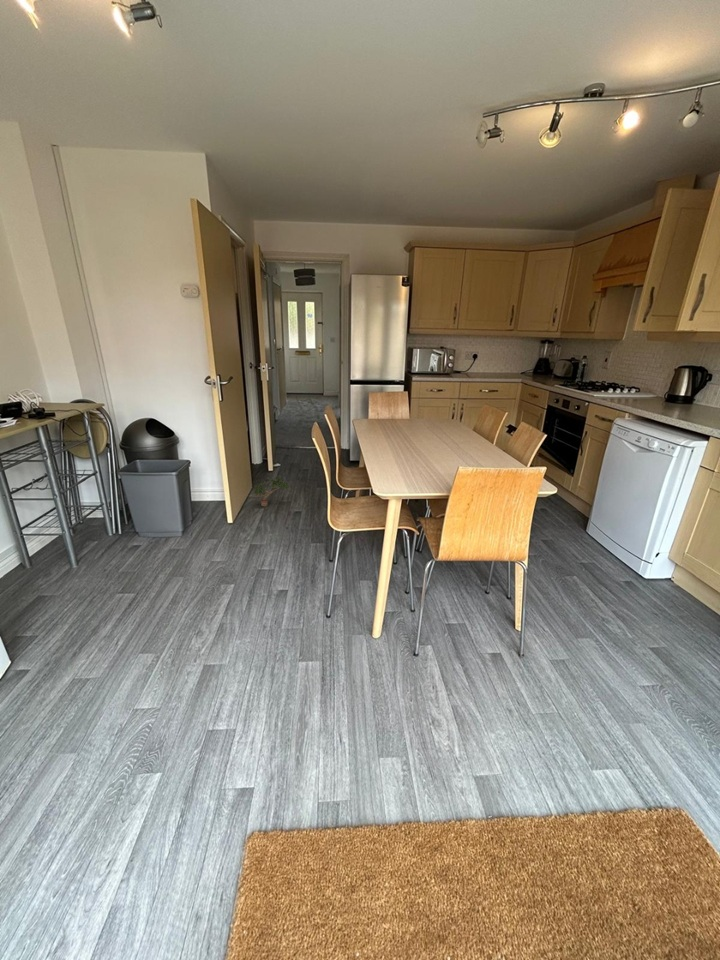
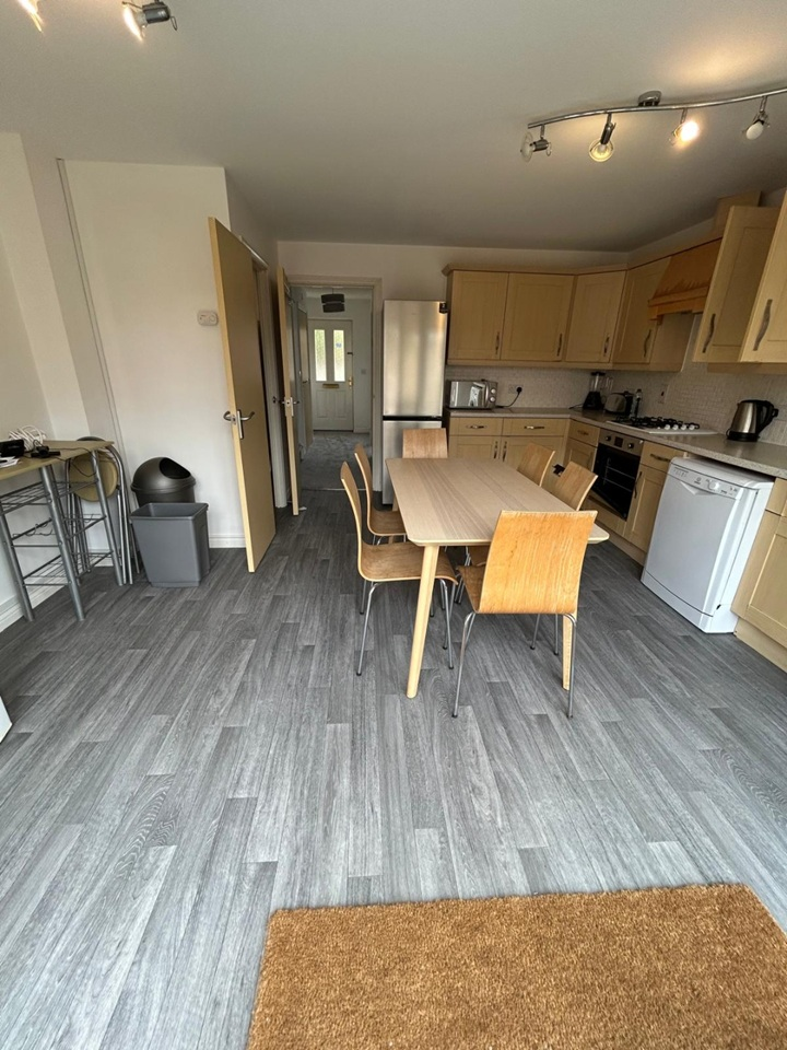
- potted plant [252,475,290,507]
